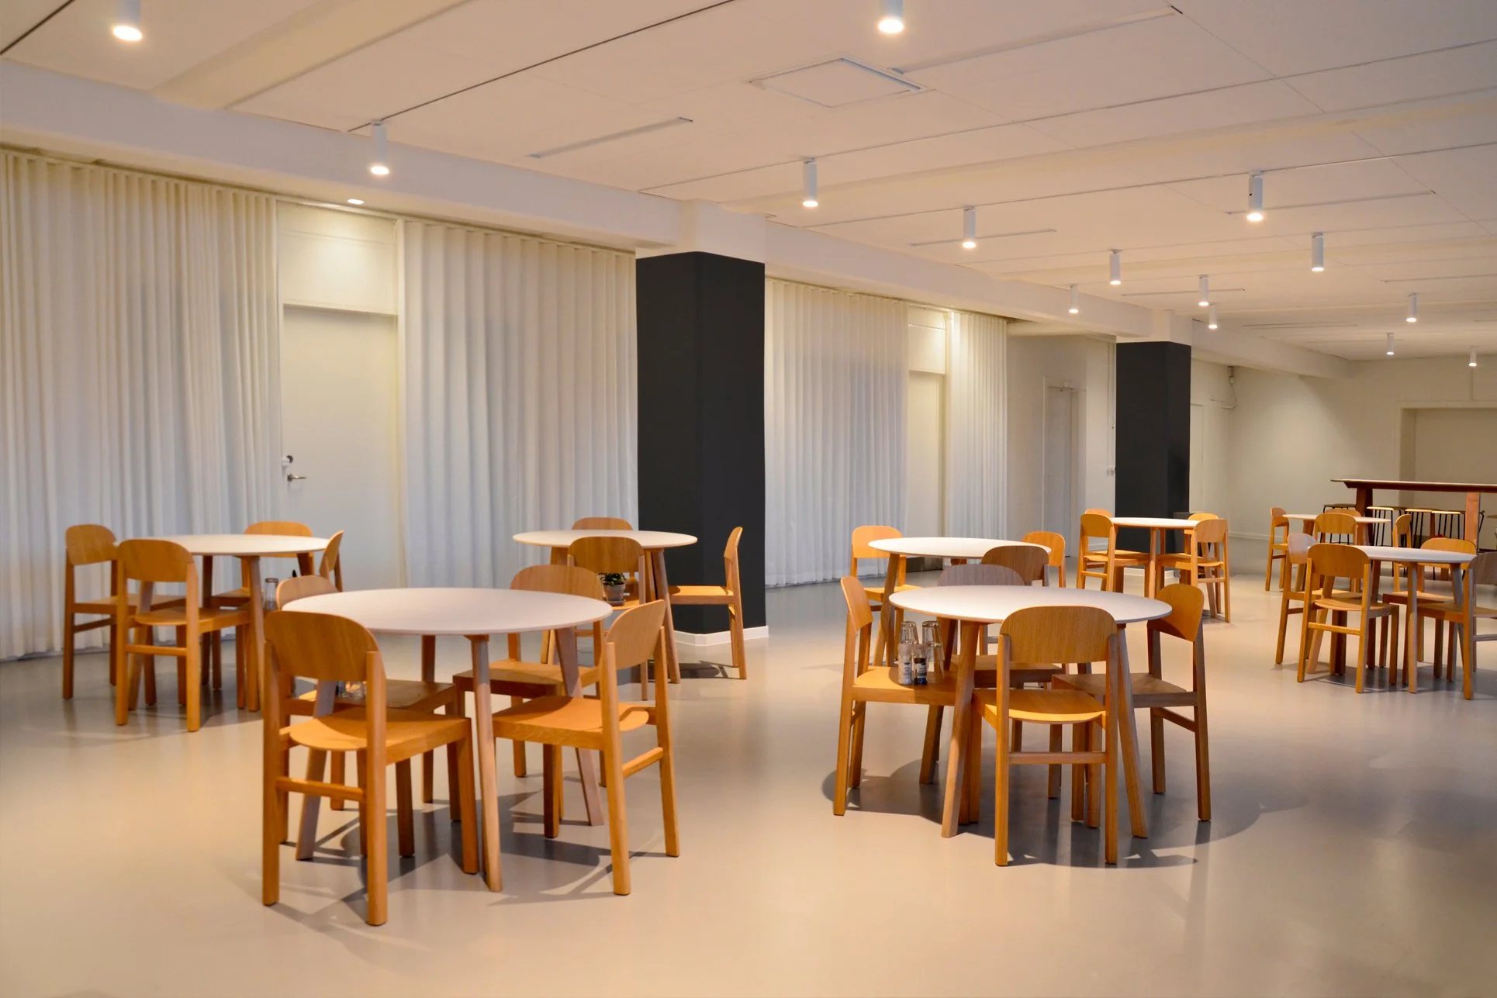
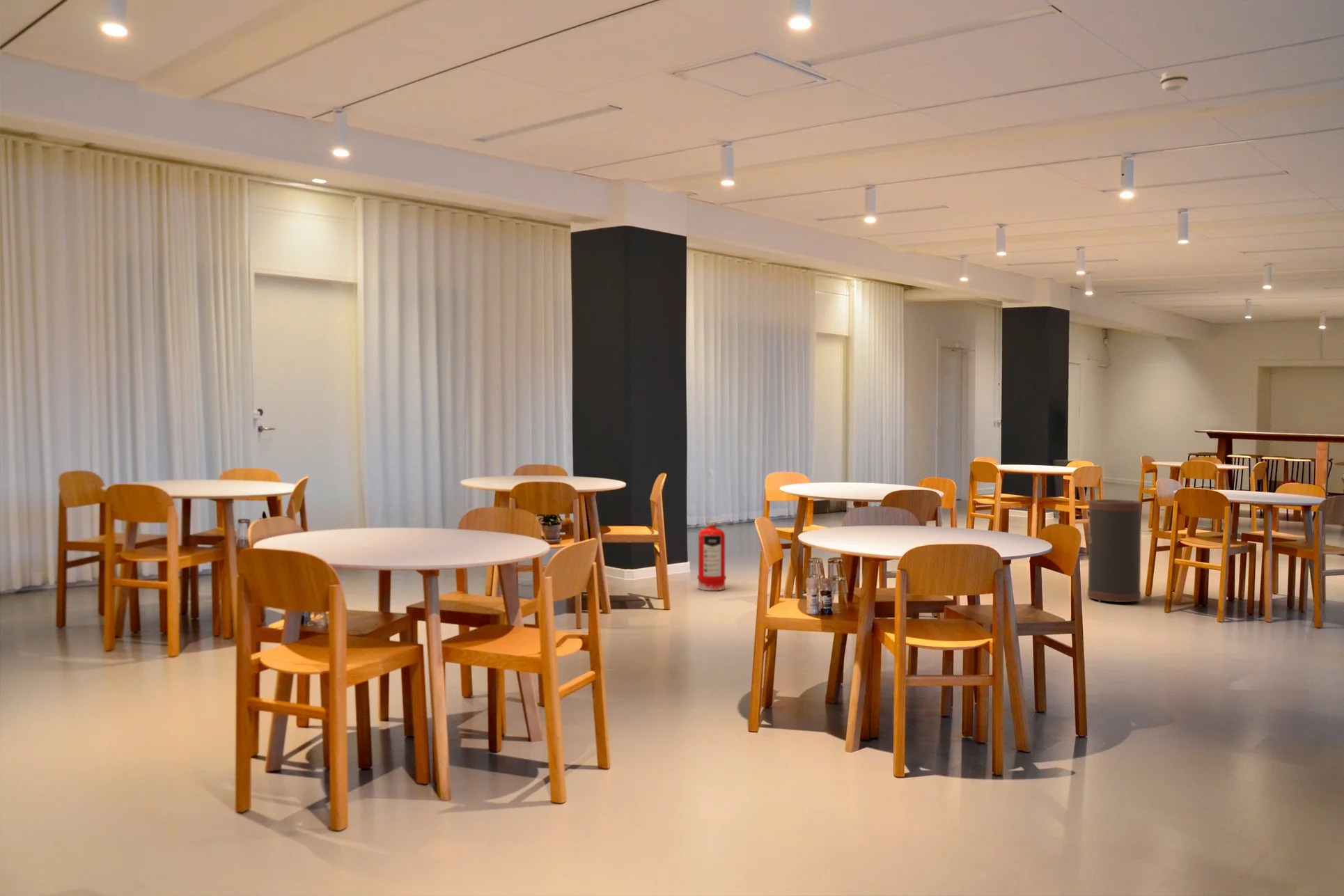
+ fire extinguisher [696,519,731,591]
+ trash can [1087,498,1143,603]
+ smoke detector [1159,69,1189,92]
